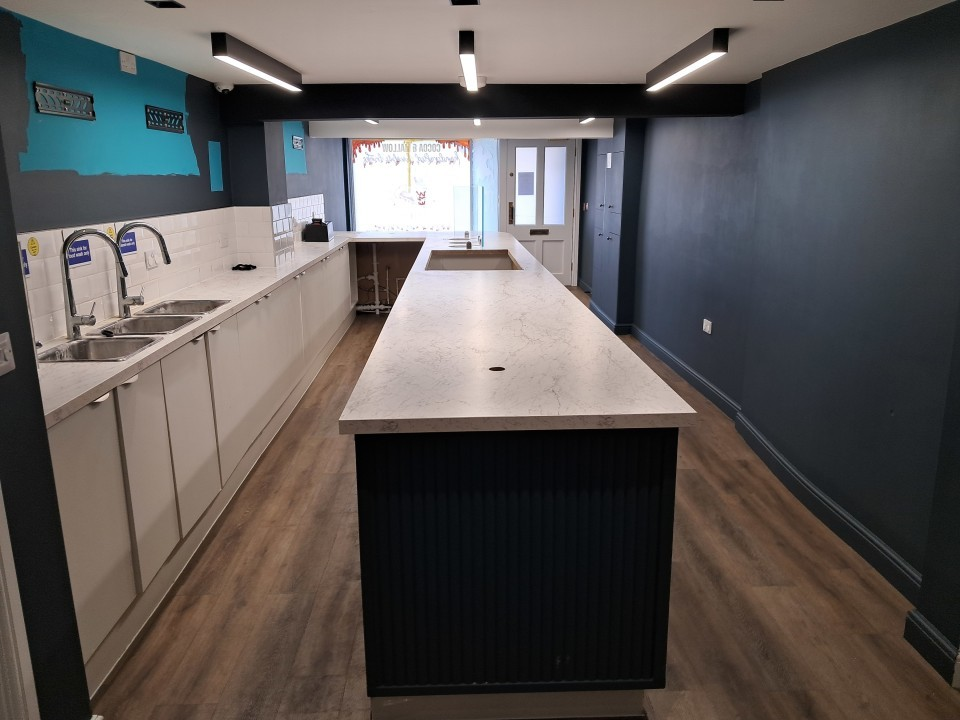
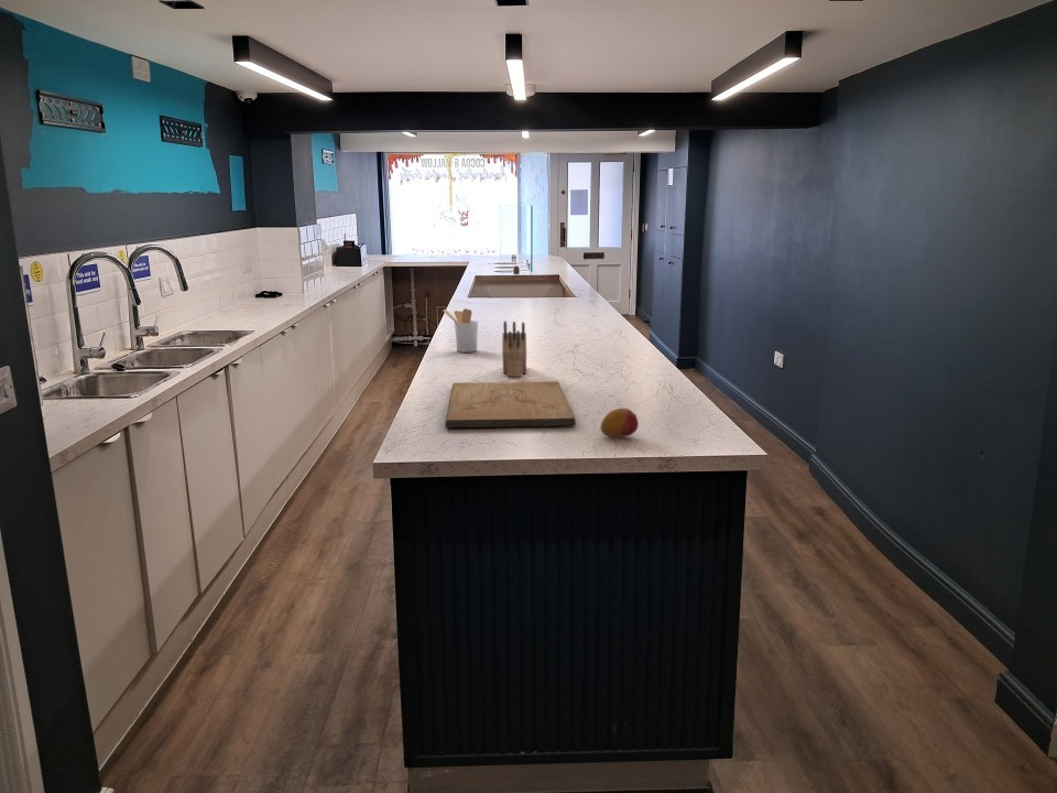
+ fruit [599,408,640,438]
+ utensil holder [442,307,479,354]
+ cutting board [444,380,577,428]
+ knife block [501,321,527,378]
